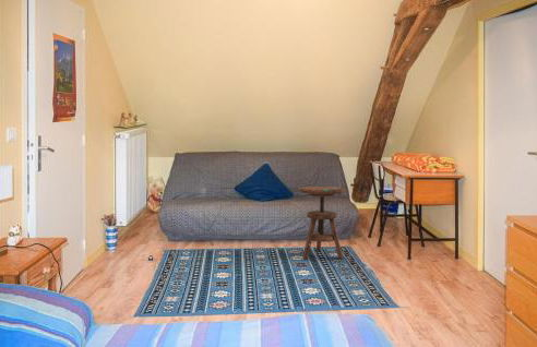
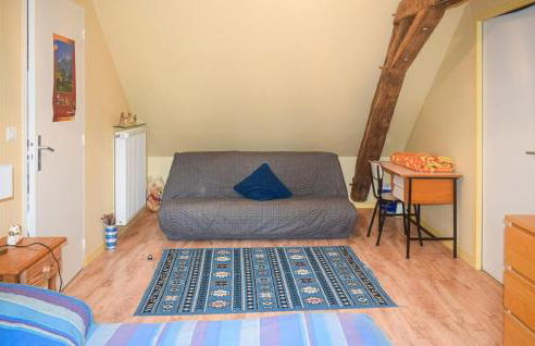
- side table [298,186,346,260]
